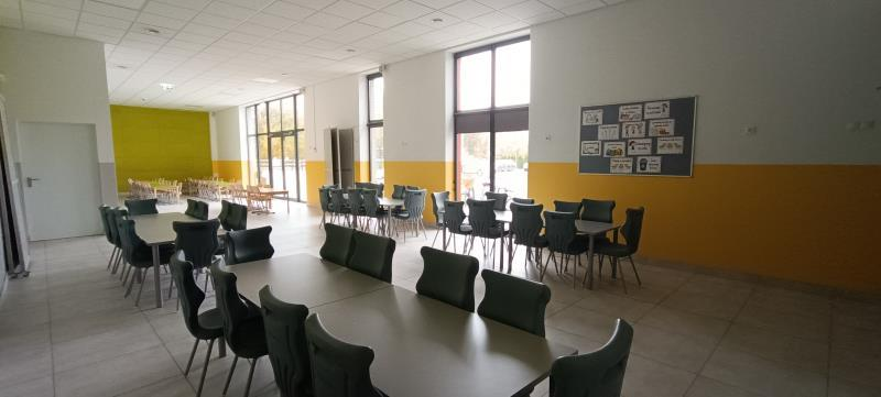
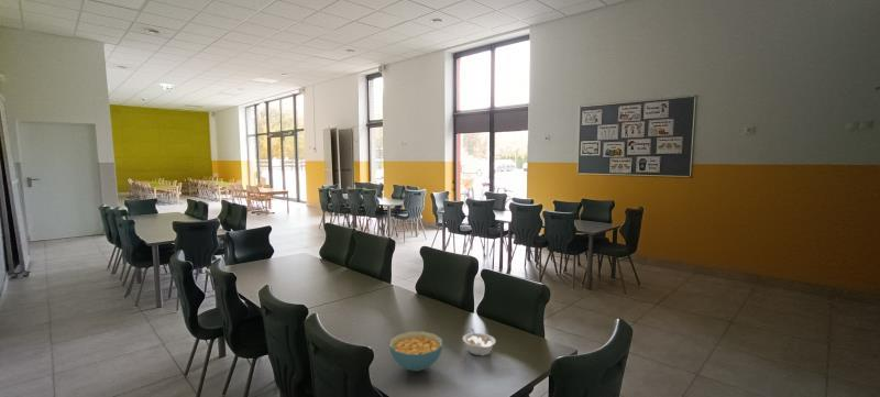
+ legume [462,327,497,357]
+ cereal bowl [388,331,443,373]
